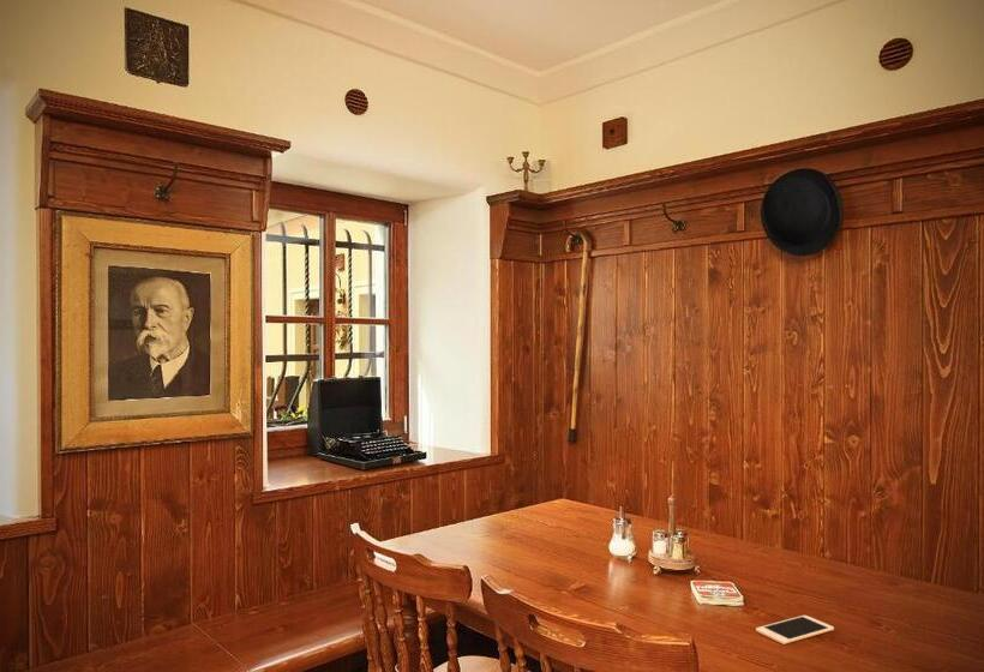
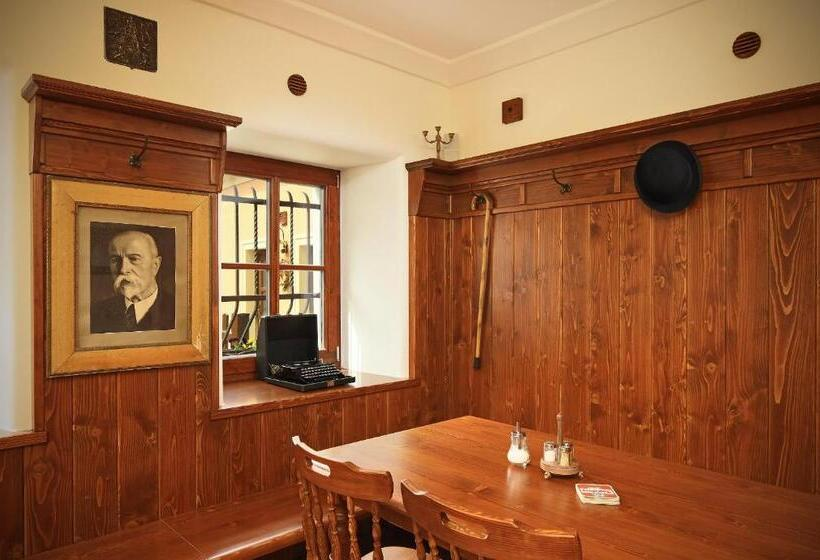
- cell phone [755,614,835,646]
